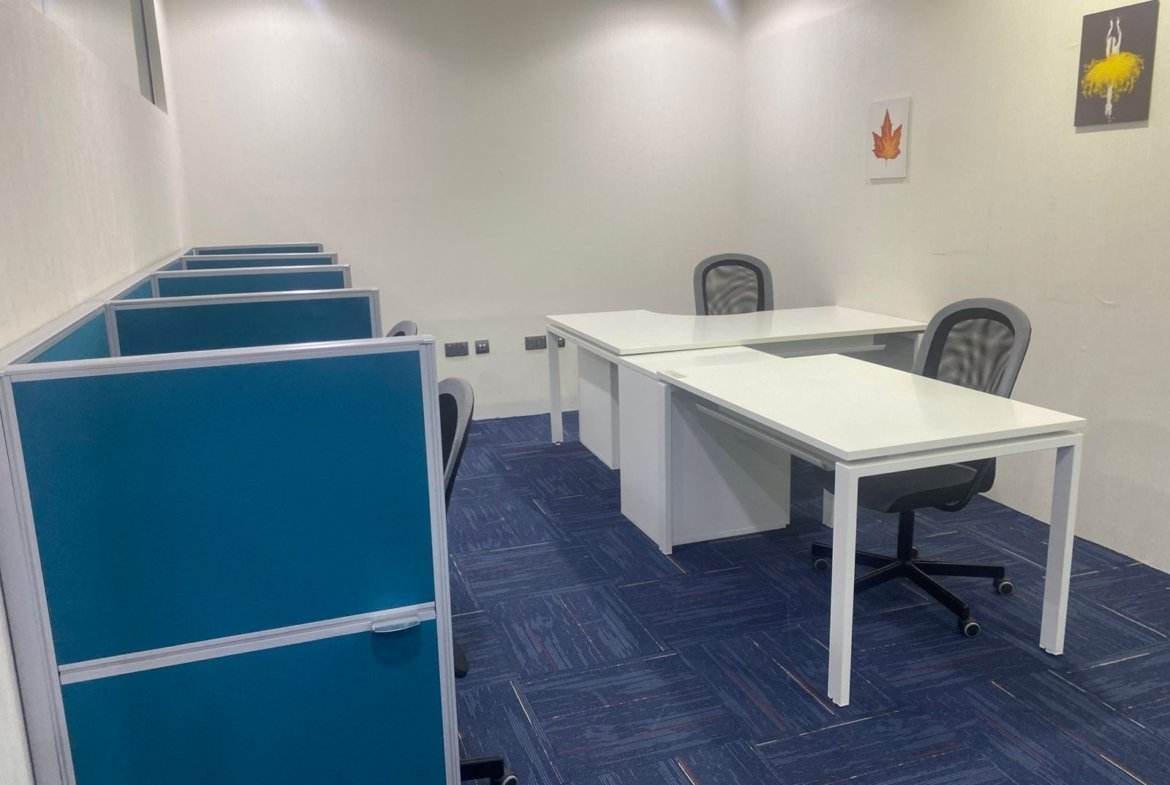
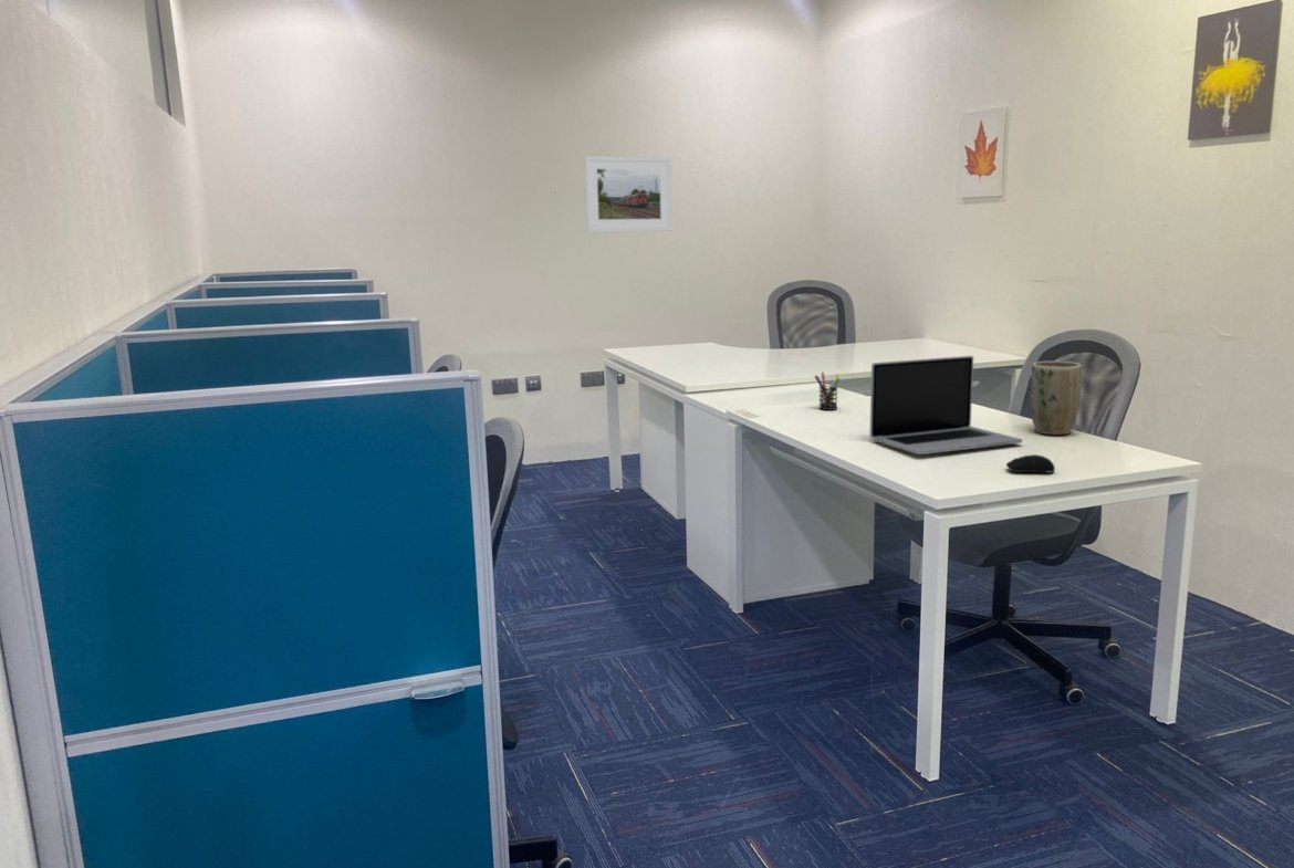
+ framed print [583,155,674,233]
+ laptop [869,355,1024,456]
+ pen holder [814,372,841,411]
+ computer mouse [1005,453,1056,474]
+ plant pot [1029,360,1083,436]
